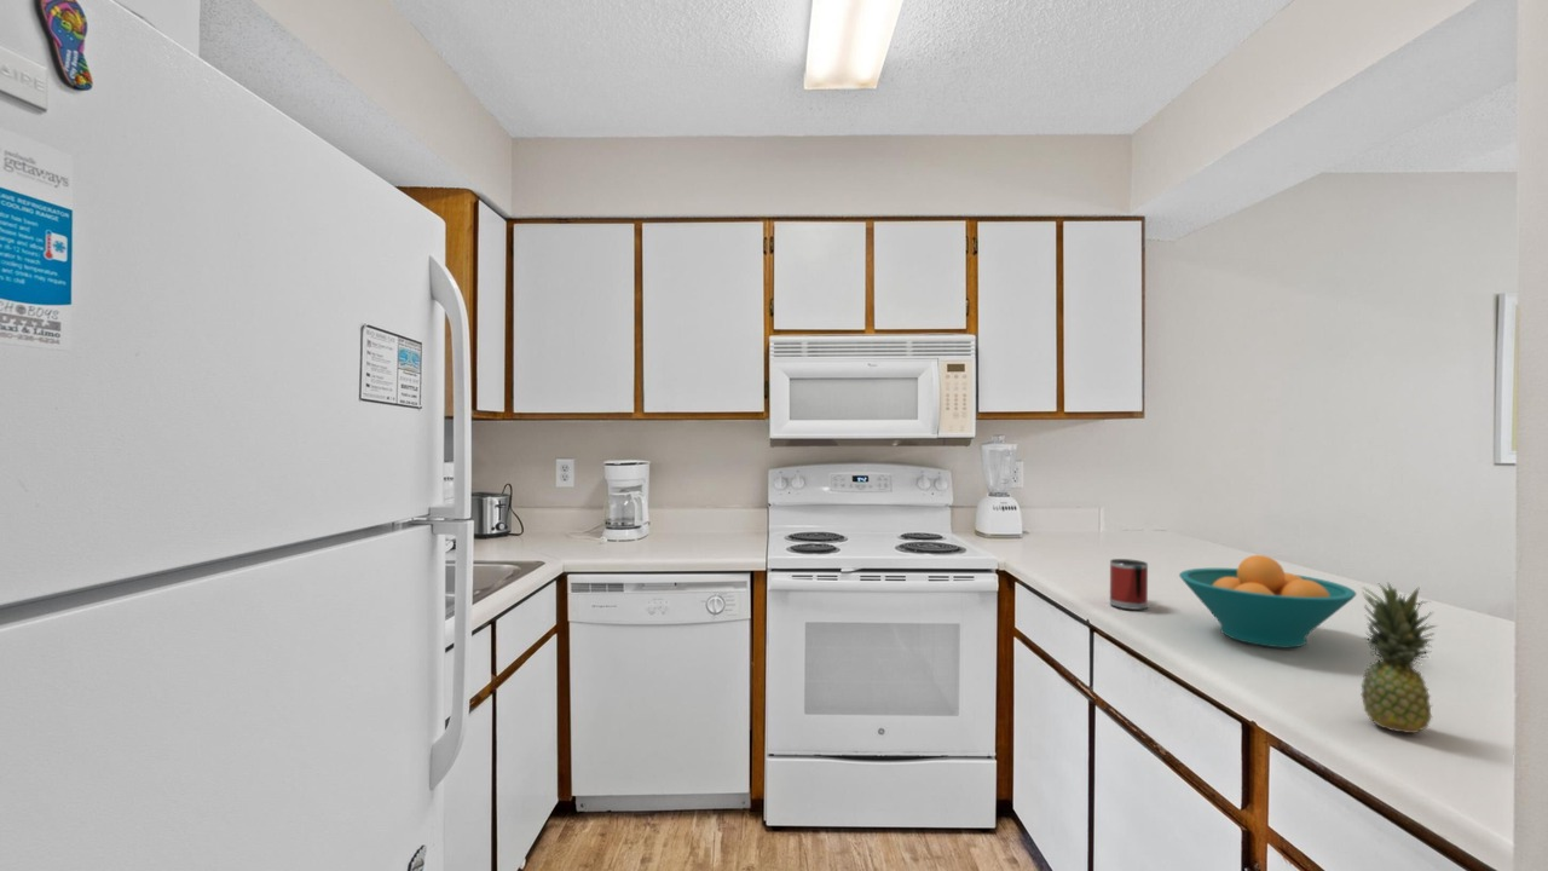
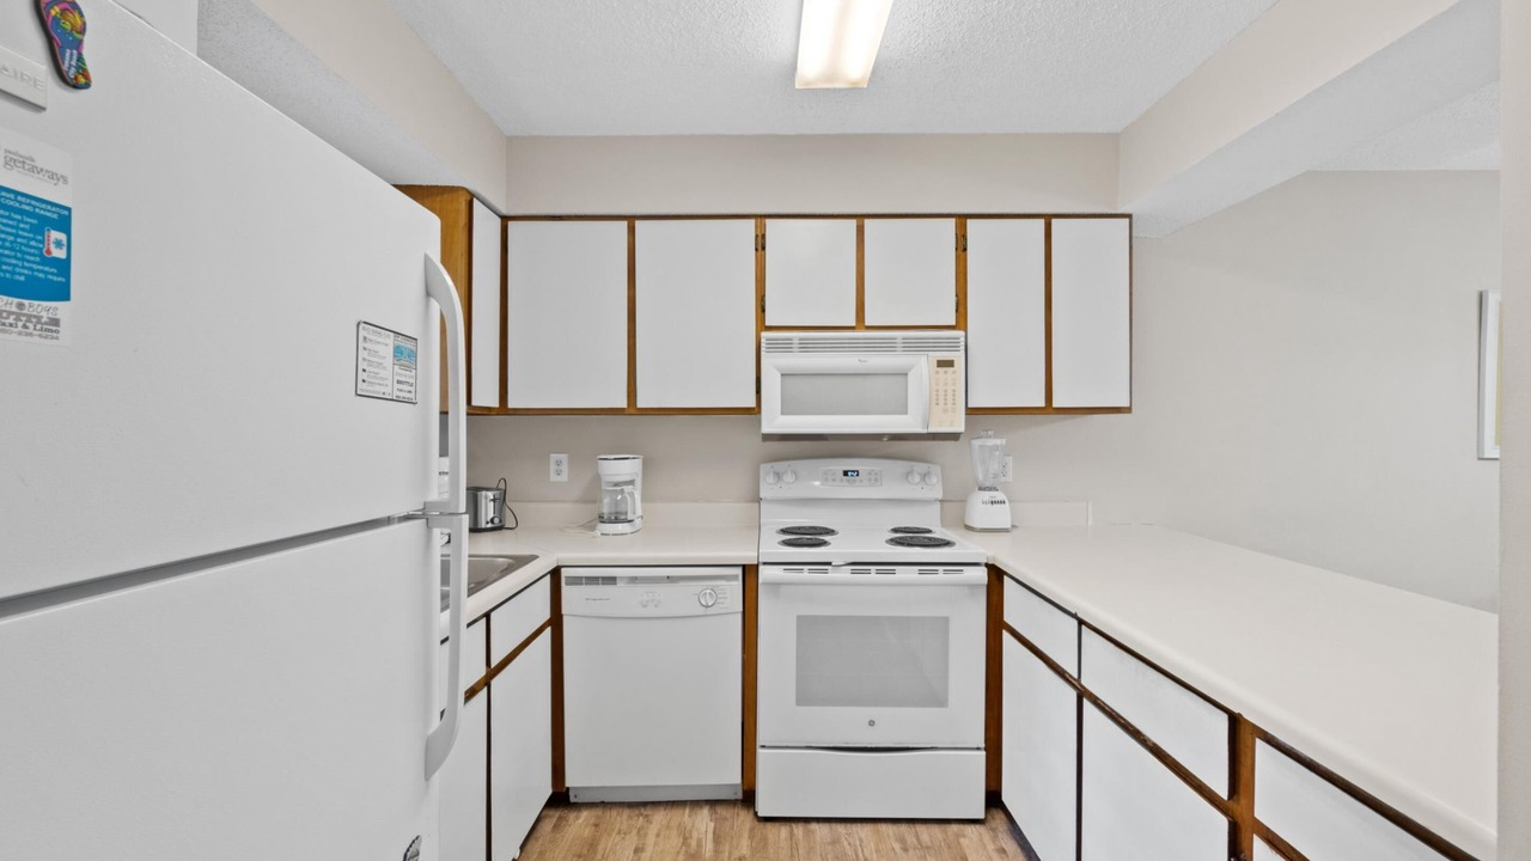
- mug [1109,558,1149,611]
- fruit bowl [1178,554,1358,648]
- fruit [1359,581,1439,734]
